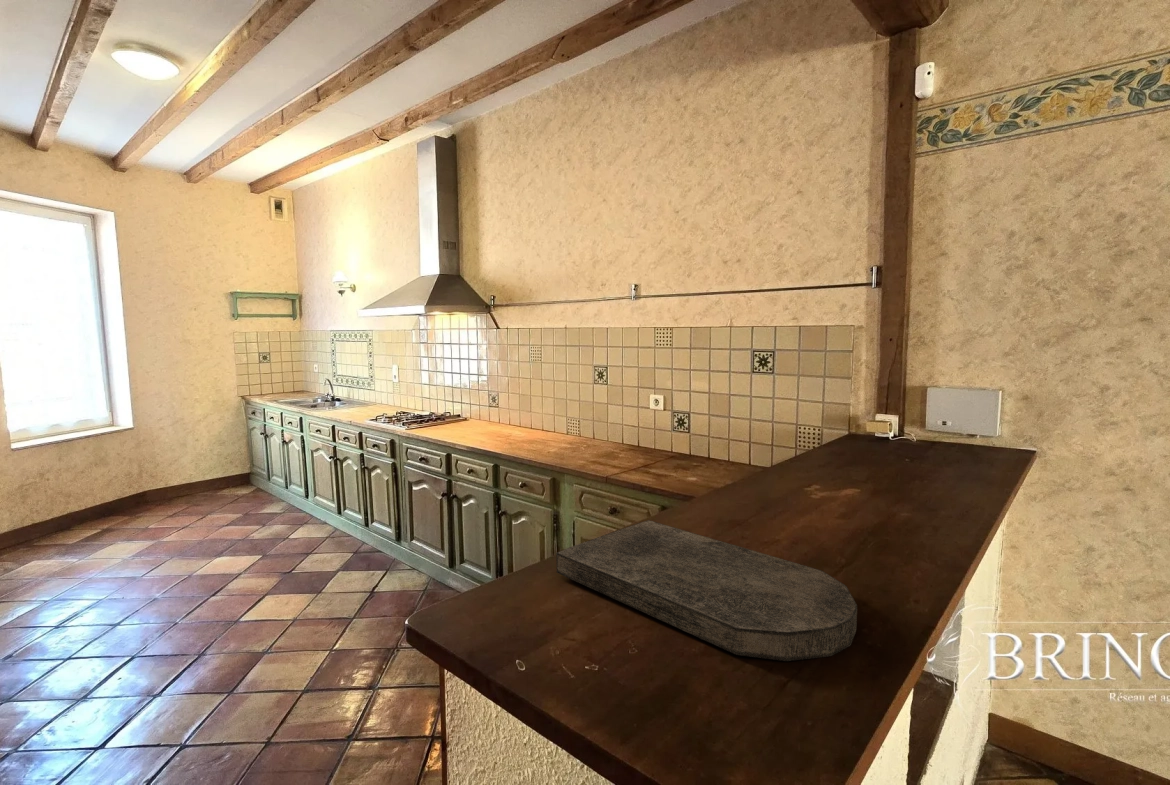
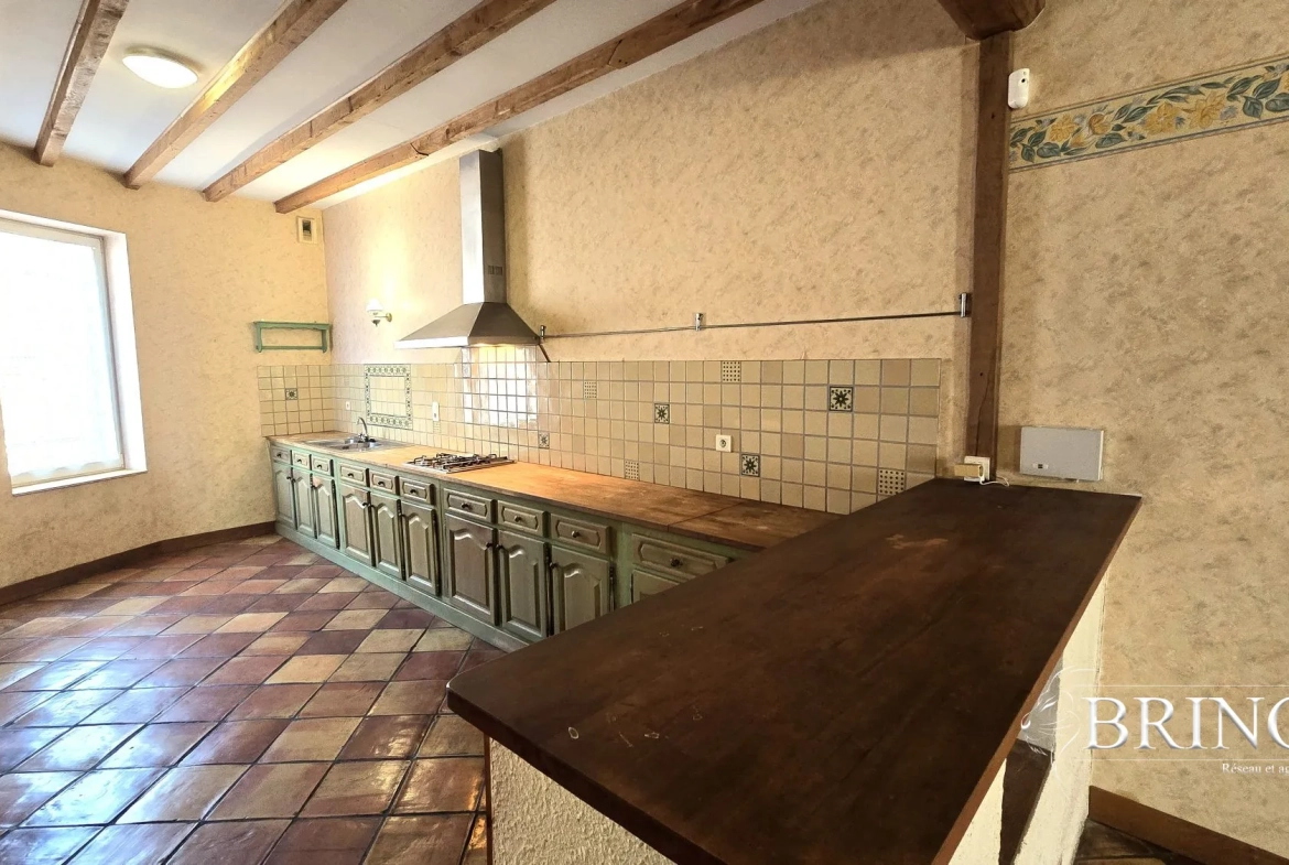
- cutting board [555,519,858,662]
